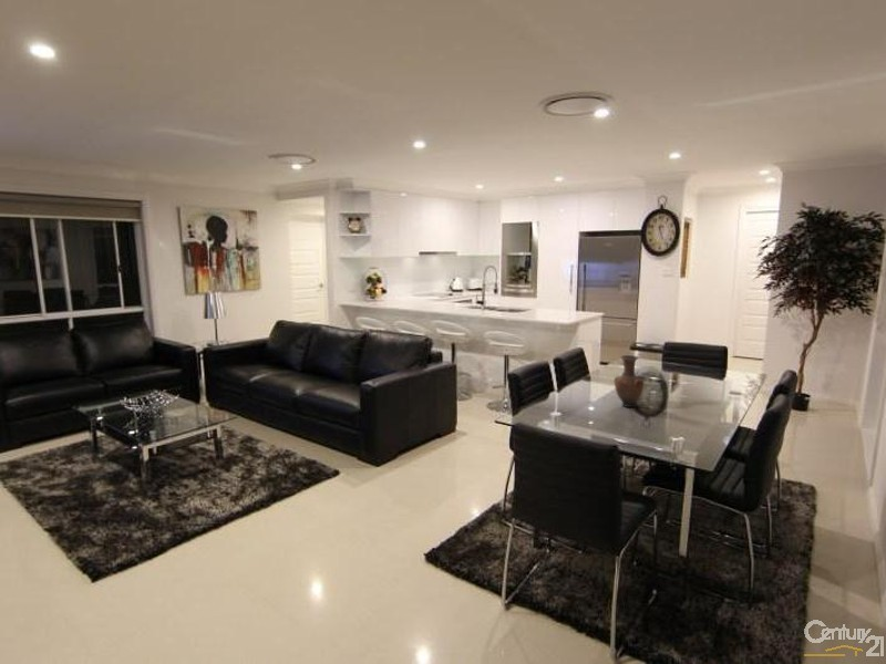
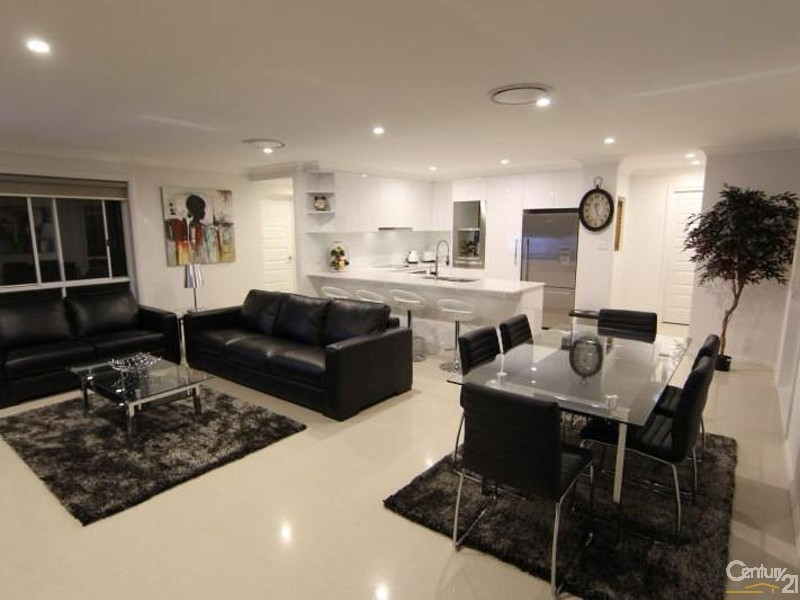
- vase [614,354,645,408]
